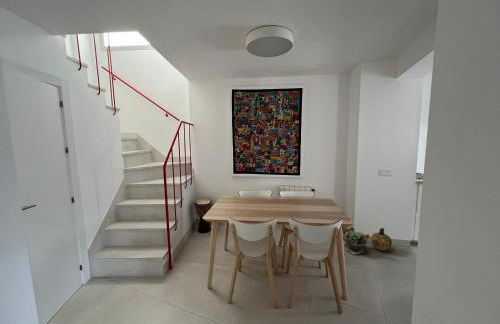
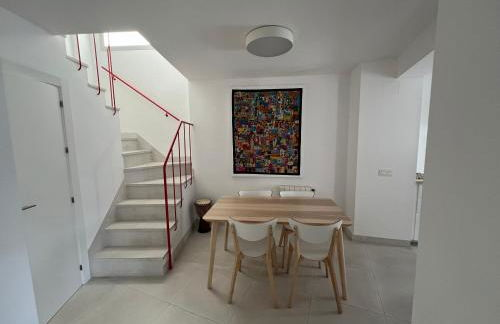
- ceramic jug [370,227,393,253]
- potted plant [342,225,370,256]
